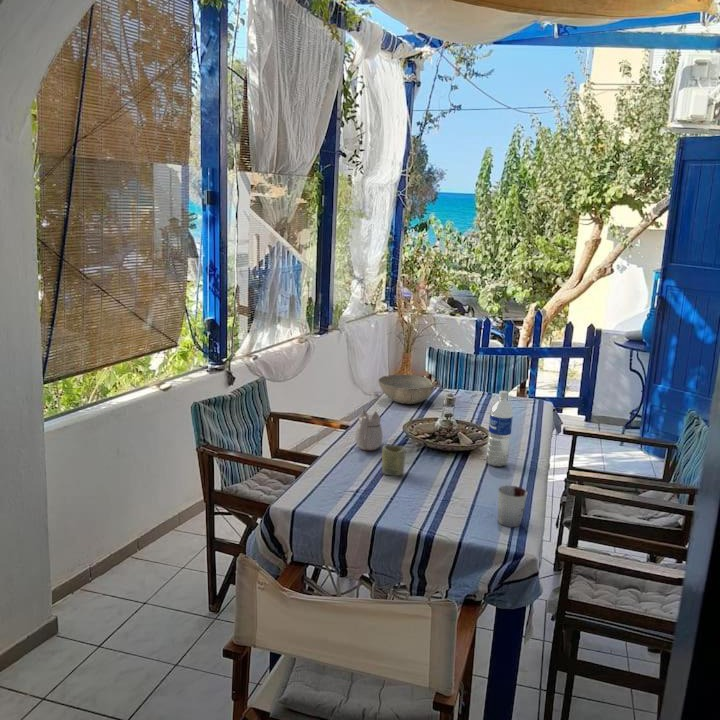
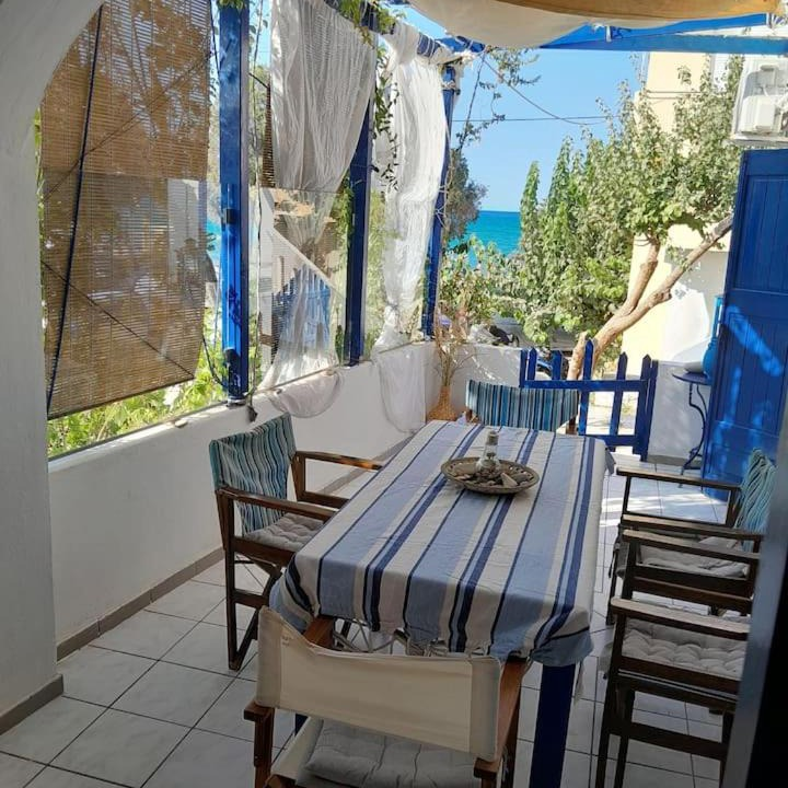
- water bottle [485,390,514,468]
- cup [497,484,528,528]
- bowl [377,373,436,405]
- cup [381,444,407,477]
- teapot [354,409,384,452]
